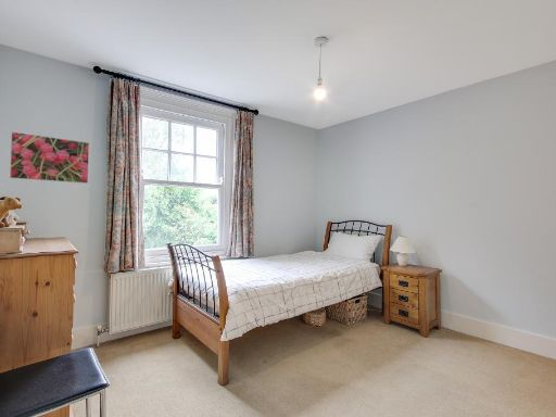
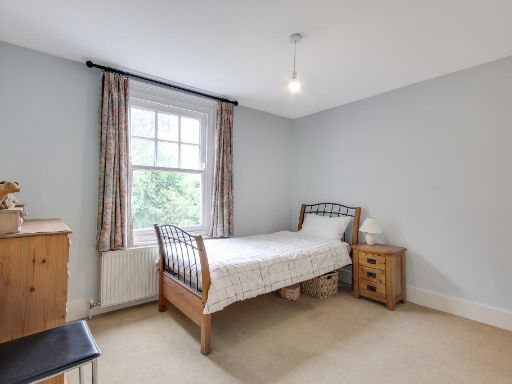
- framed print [9,130,90,185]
